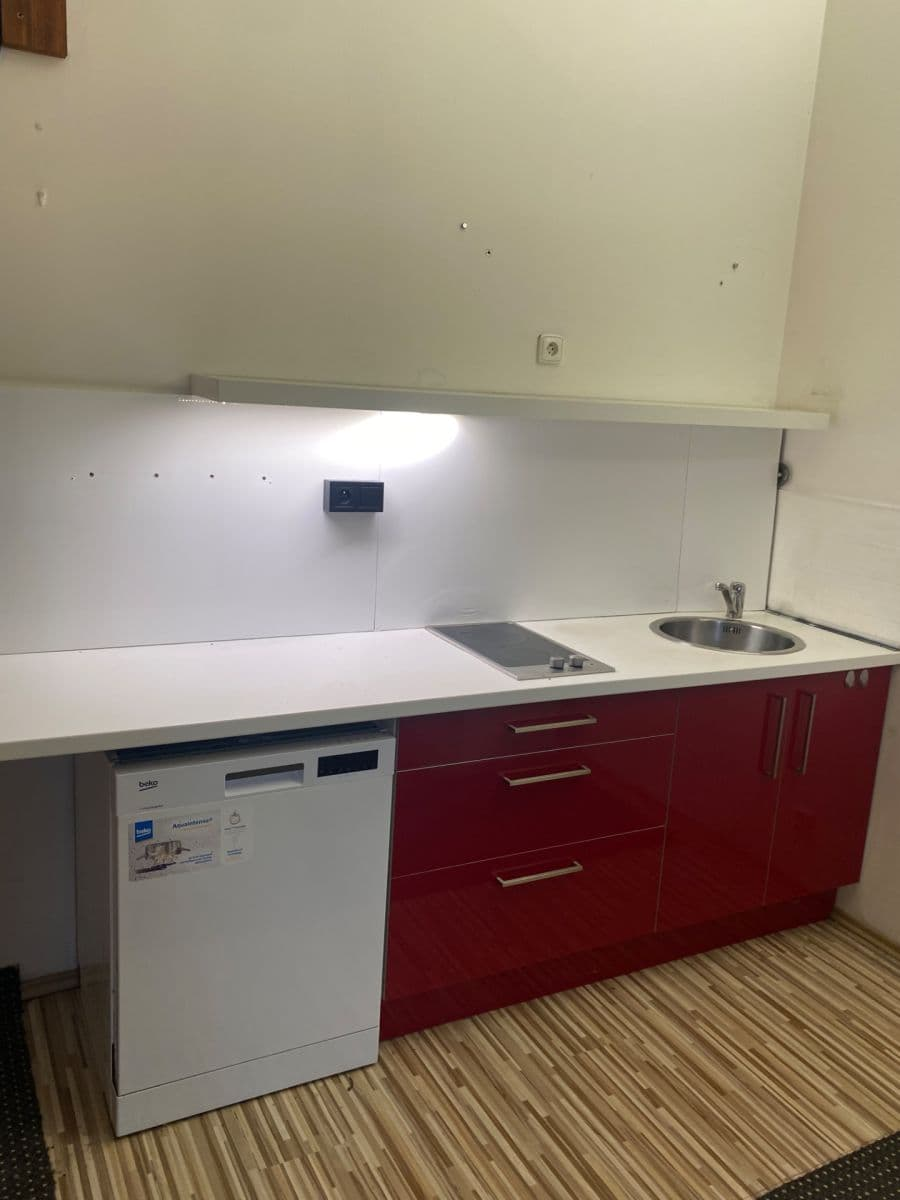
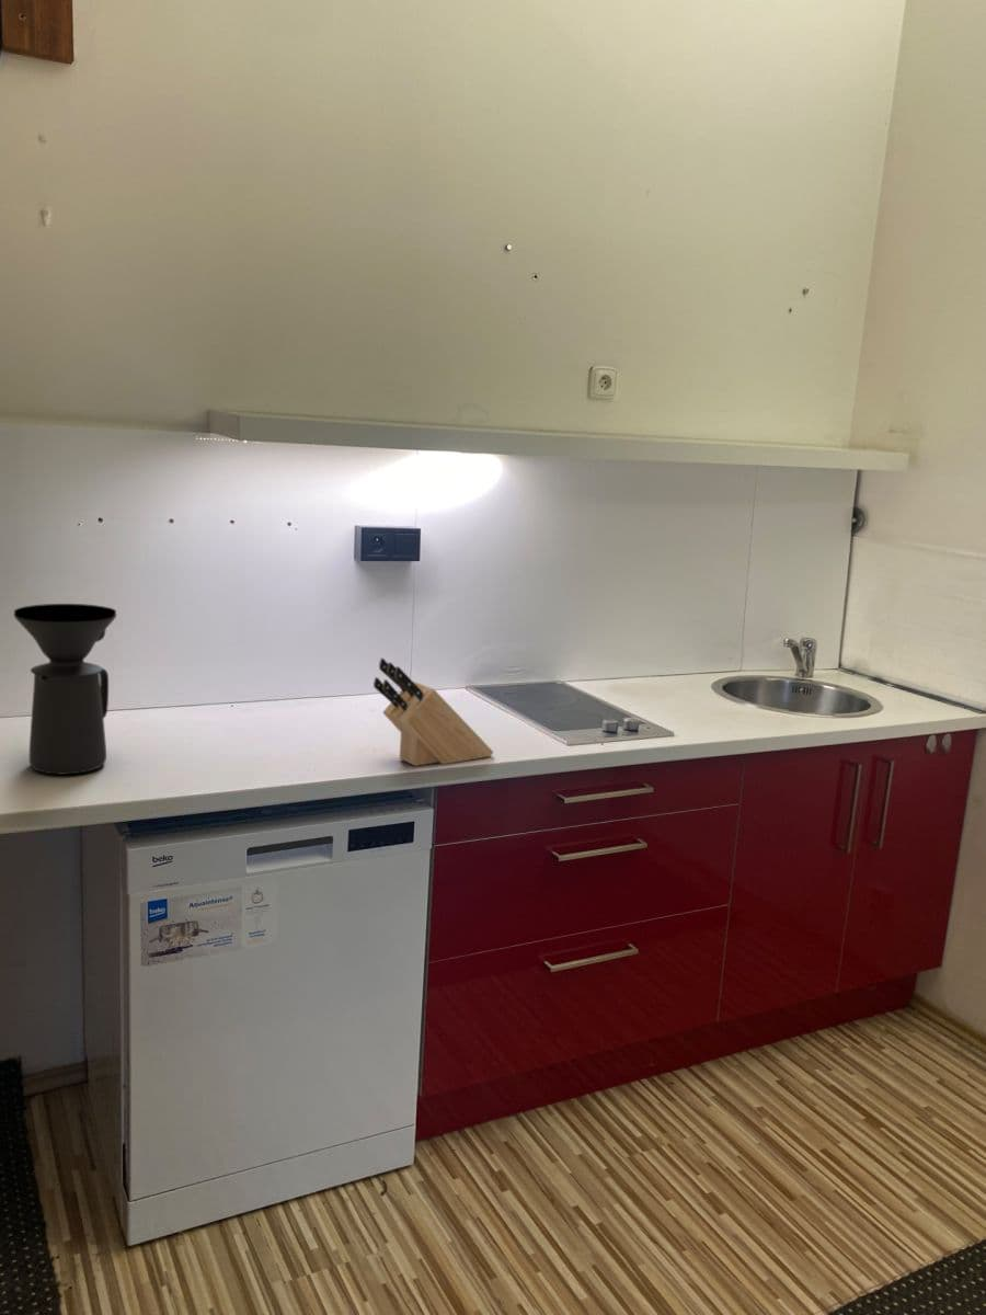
+ knife block [372,658,494,767]
+ coffee maker [13,603,118,776]
